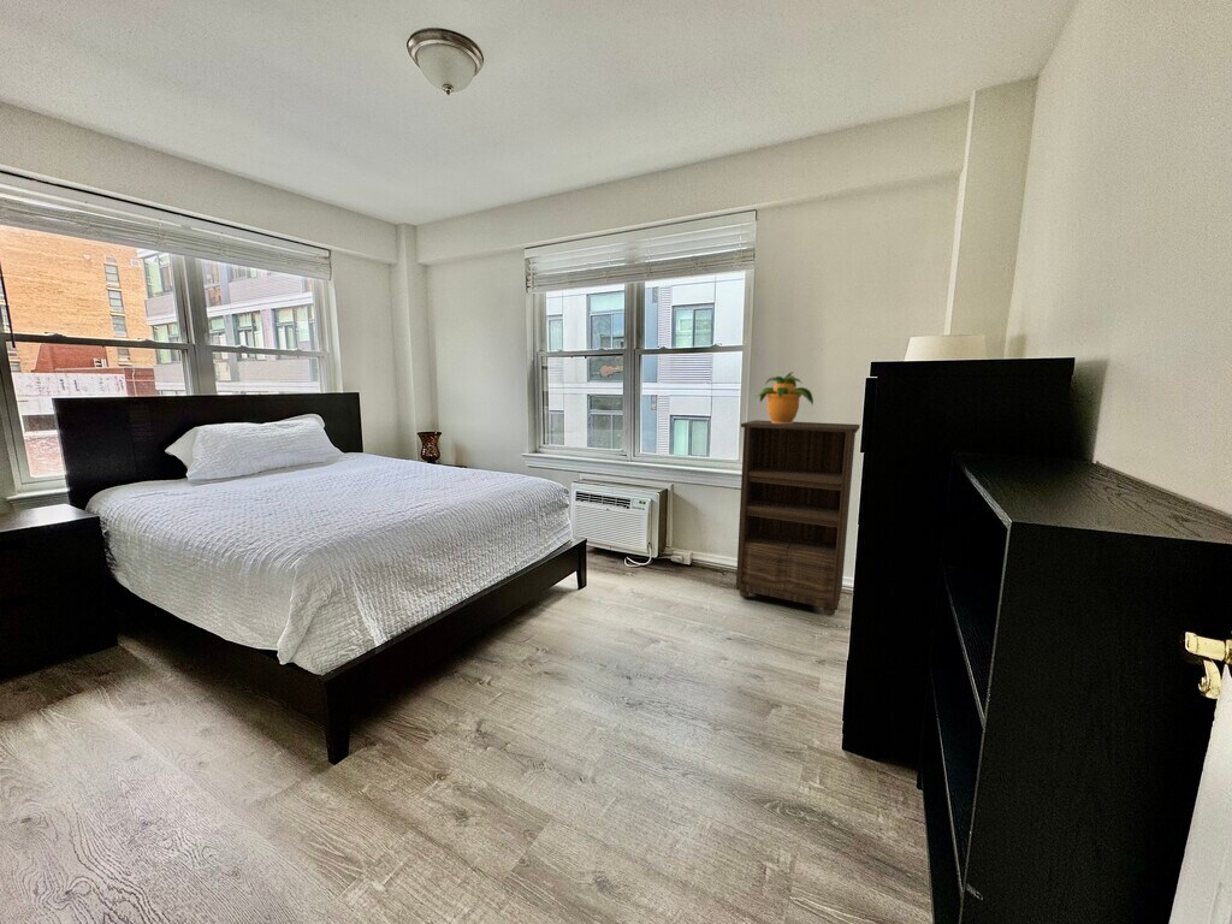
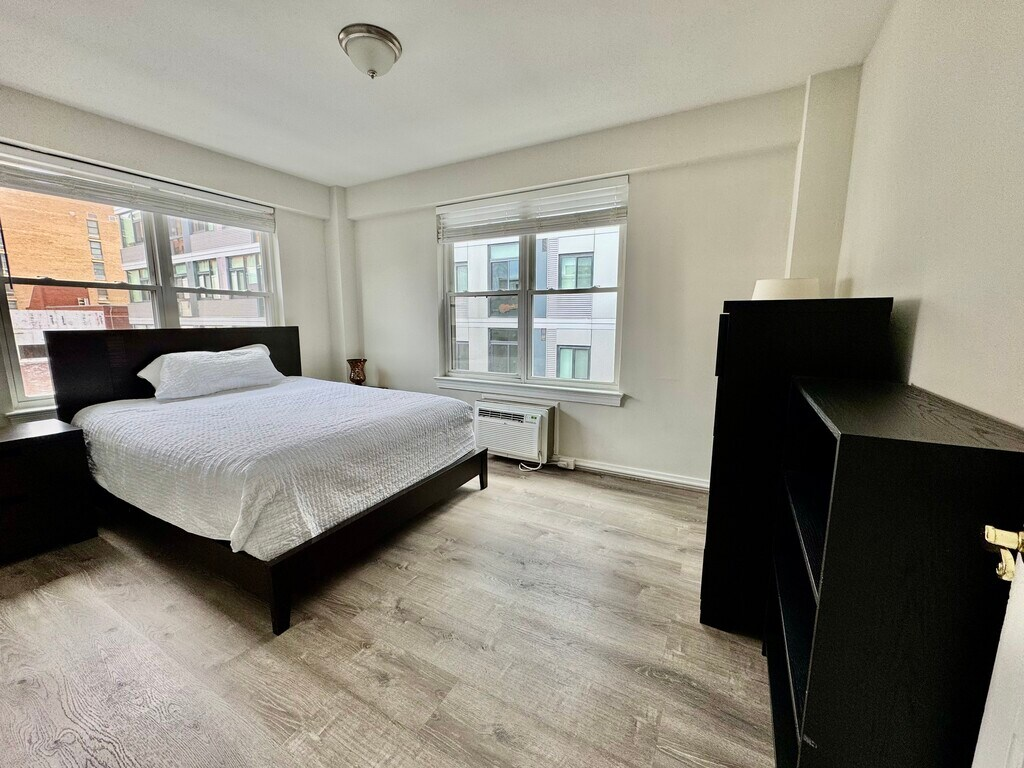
- potted plant [756,371,815,424]
- bookshelf [735,419,861,617]
